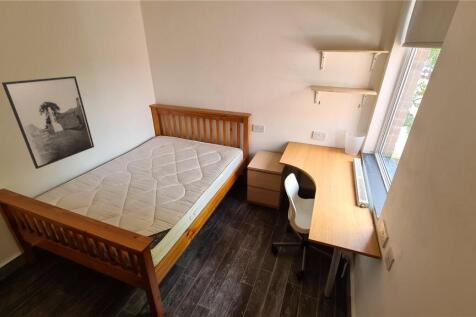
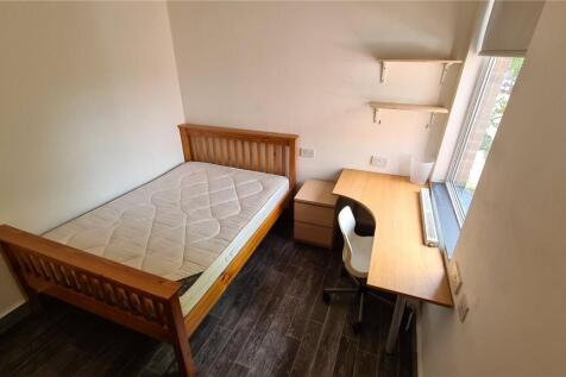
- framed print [1,75,95,170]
